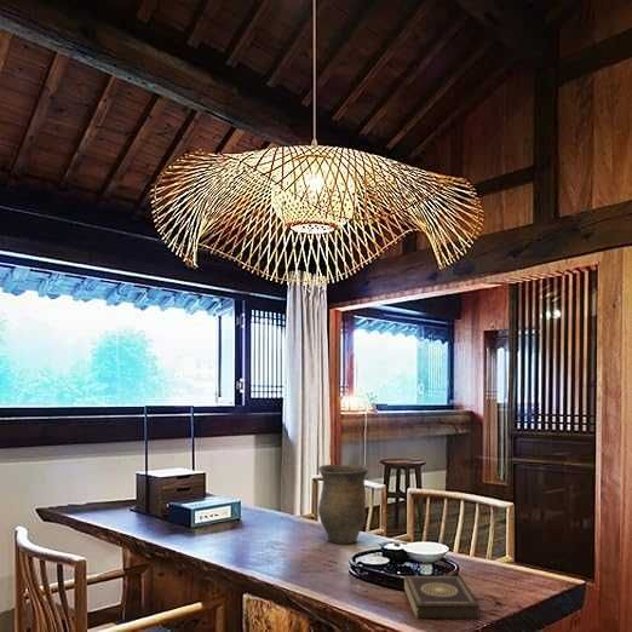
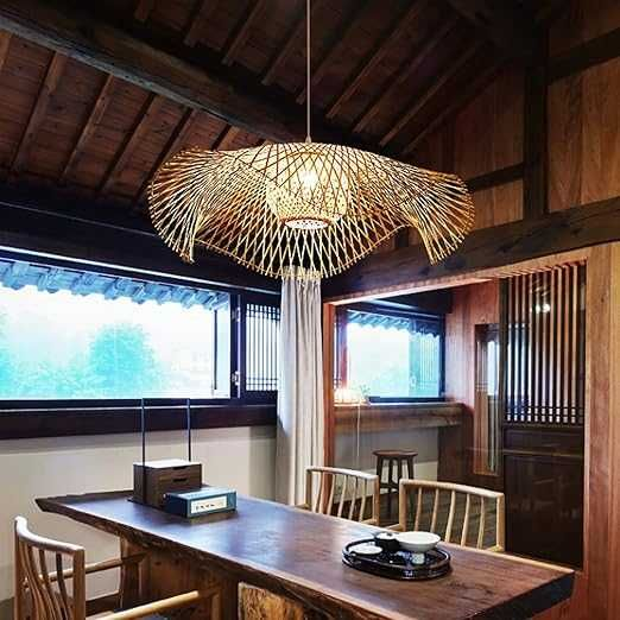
- book [403,575,482,620]
- ceramic vessel [317,464,369,545]
